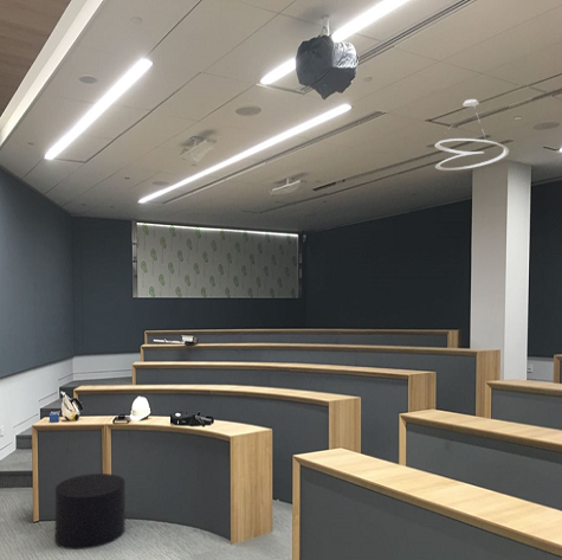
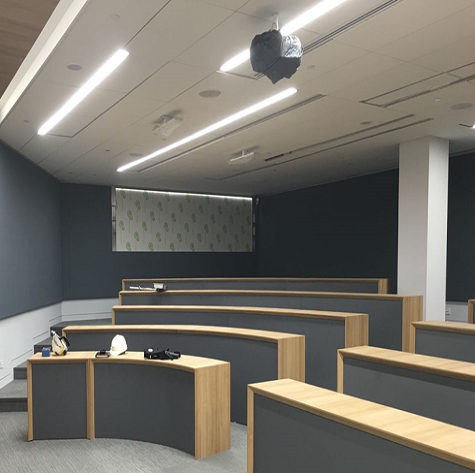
- ceiling light fixture [434,98,510,172]
- stool [54,472,127,551]
